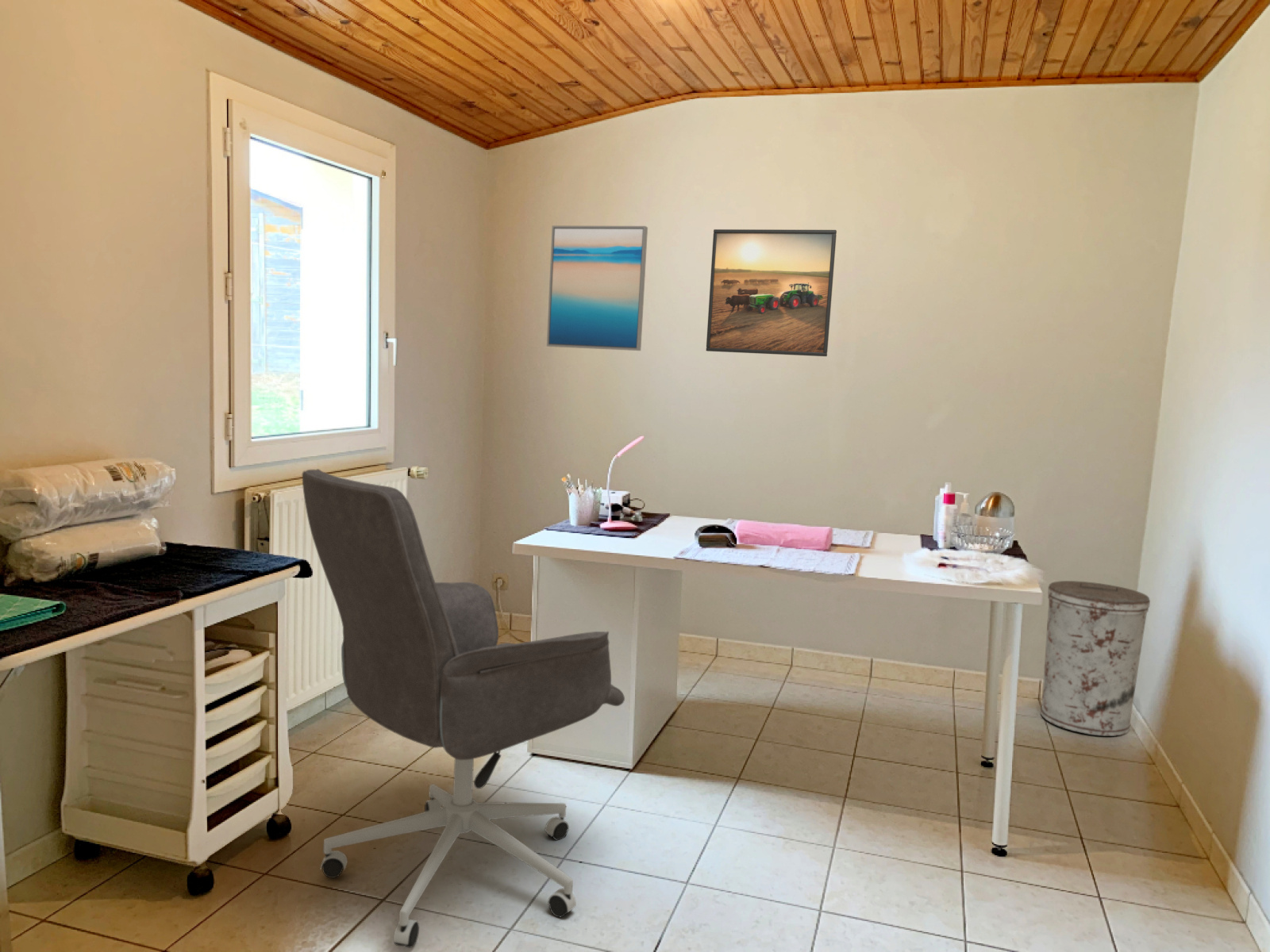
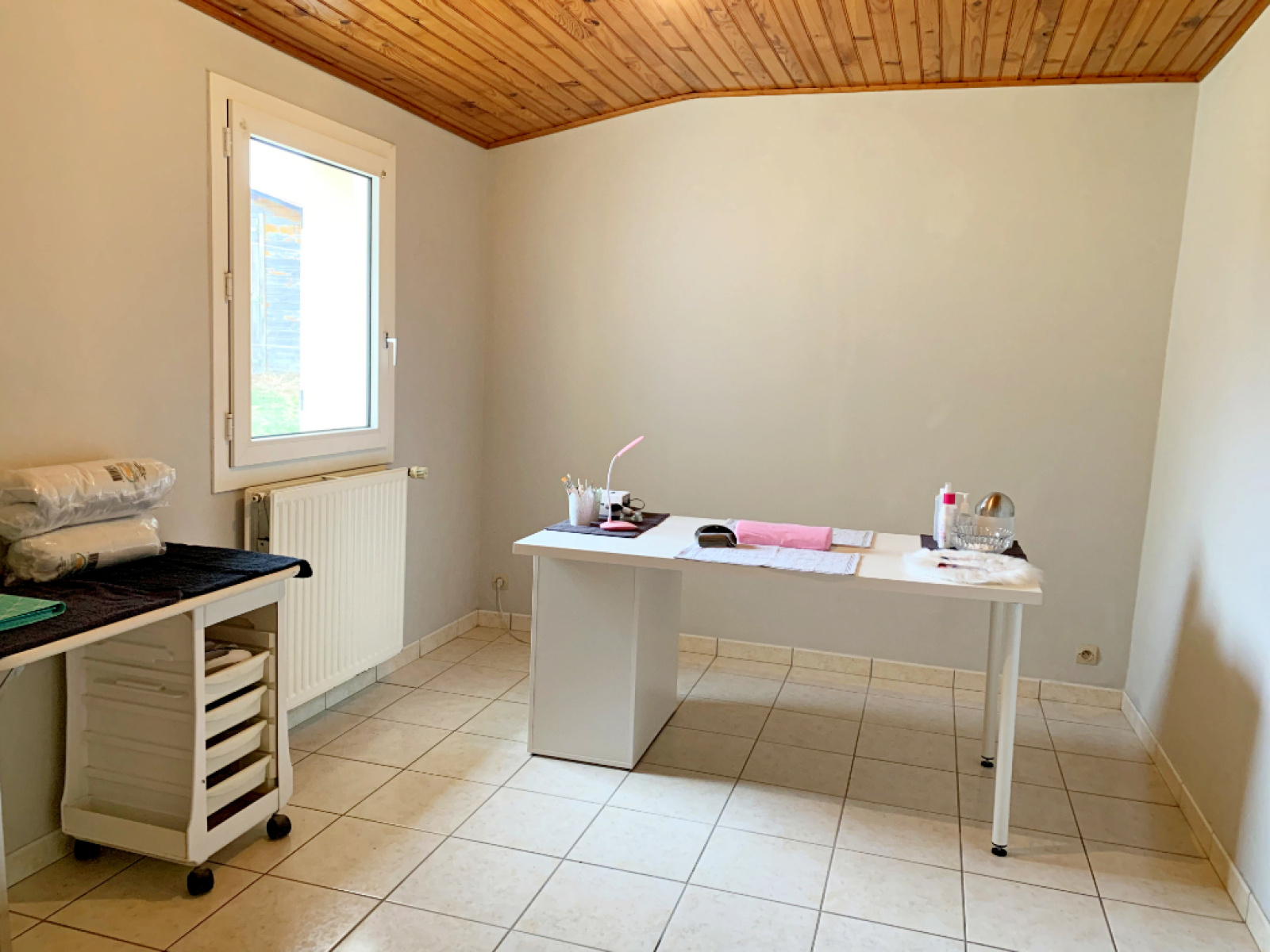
- office chair [302,468,625,949]
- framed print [706,228,837,357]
- trash can [1040,580,1151,737]
- wall art [546,225,648,351]
